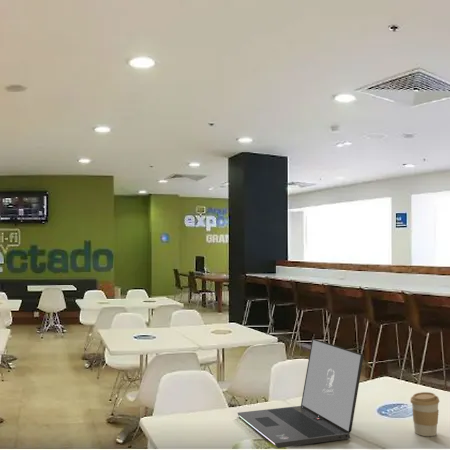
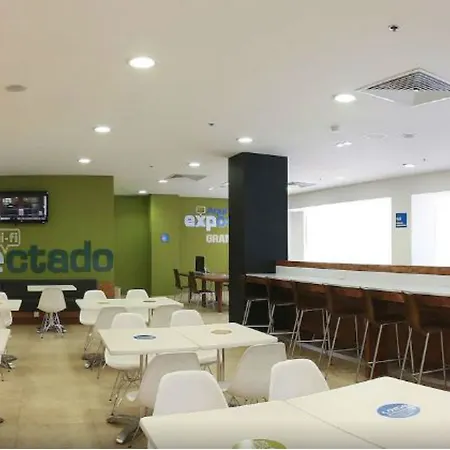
- laptop [237,338,364,449]
- coffee cup [409,391,440,437]
